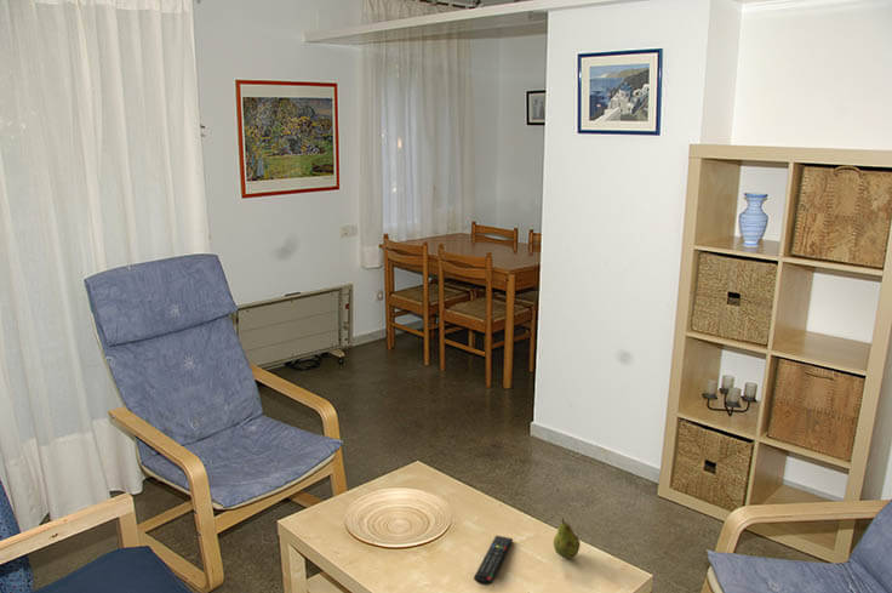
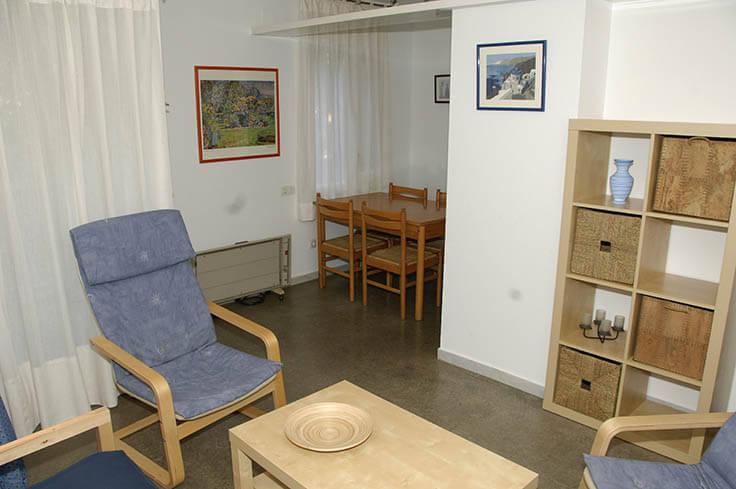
- fruit [553,517,582,559]
- remote control [473,535,514,586]
